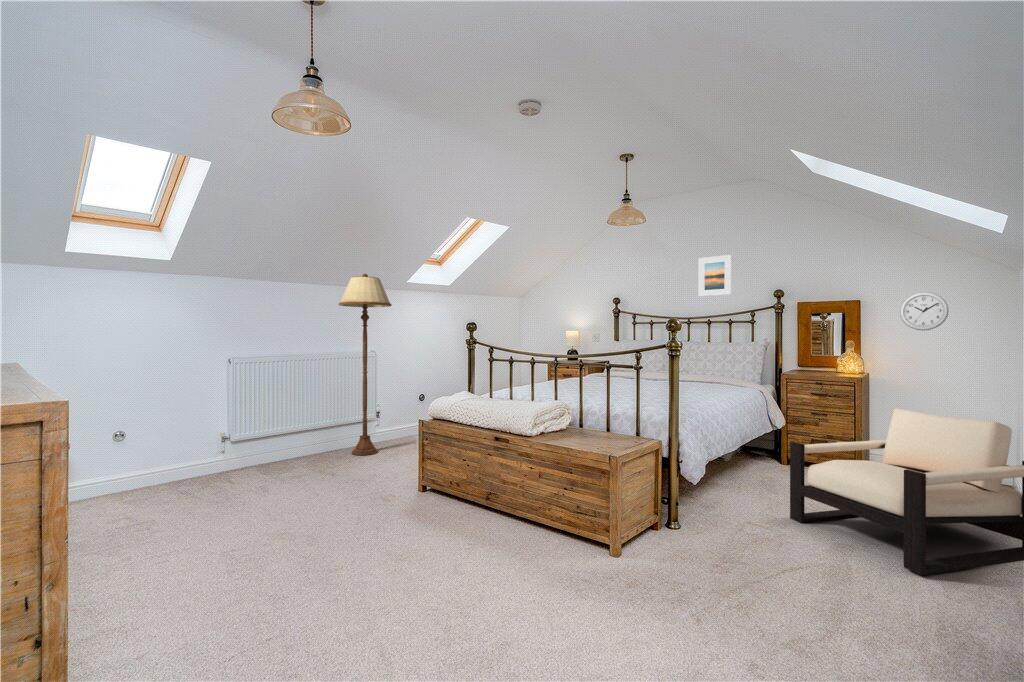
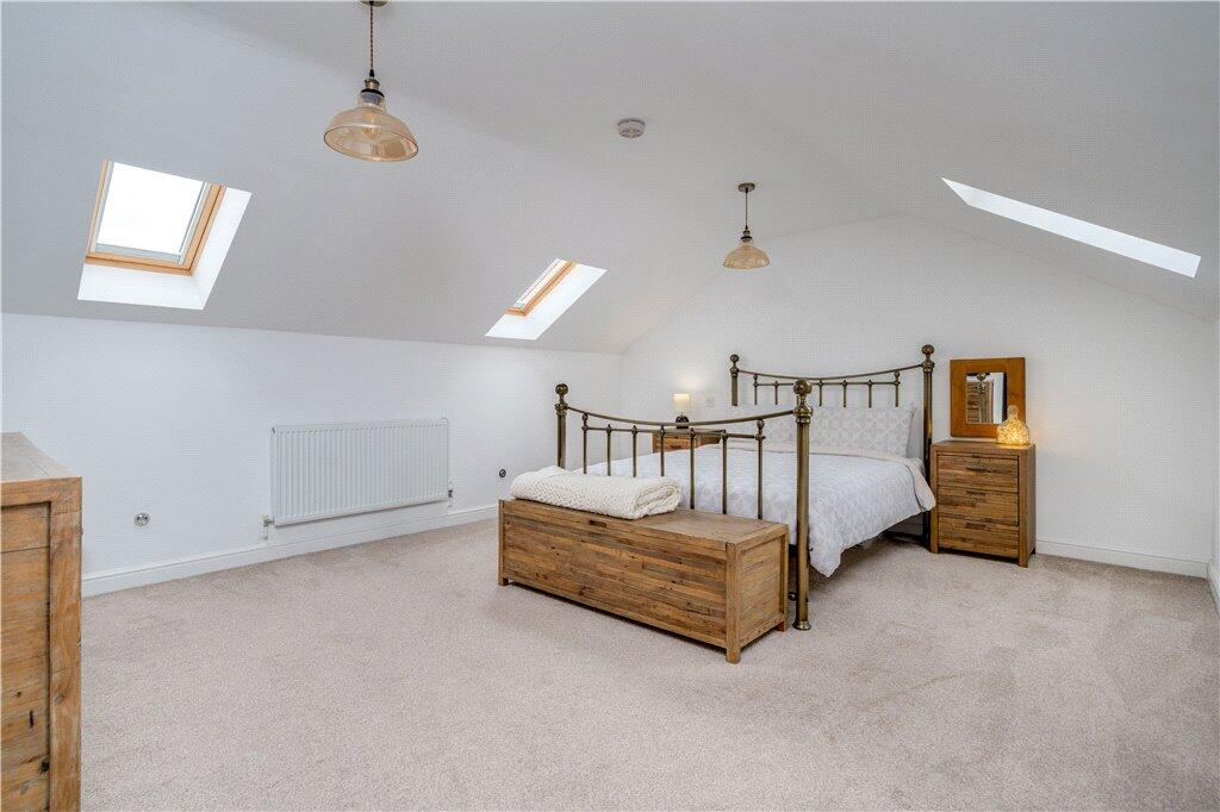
- floor lamp [338,273,393,456]
- wall clock [899,291,950,332]
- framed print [698,254,732,297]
- armchair [789,408,1024,576]
